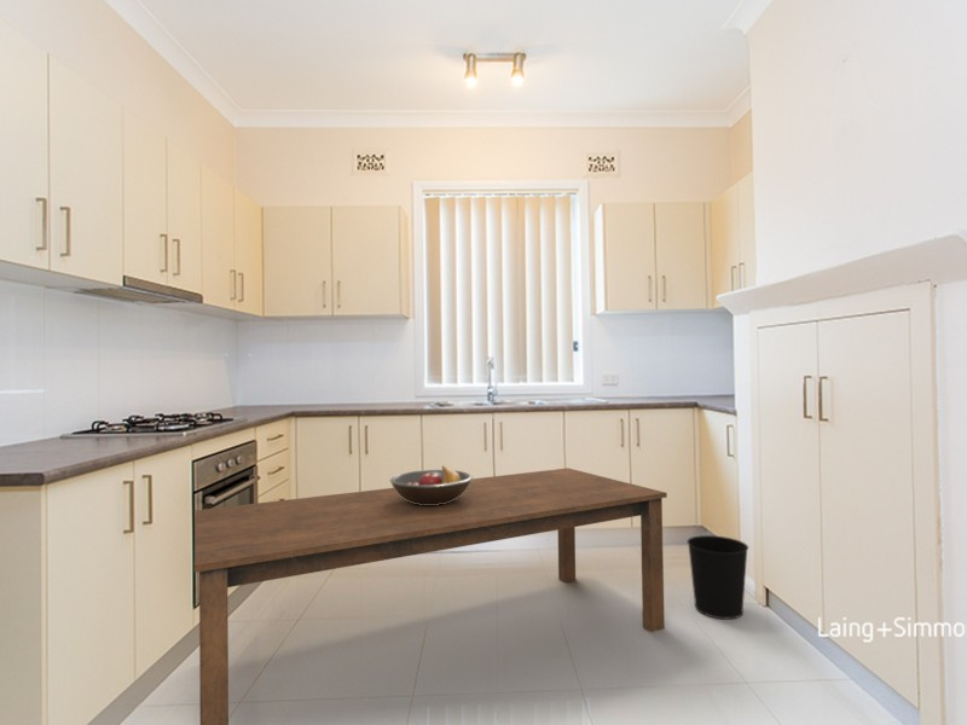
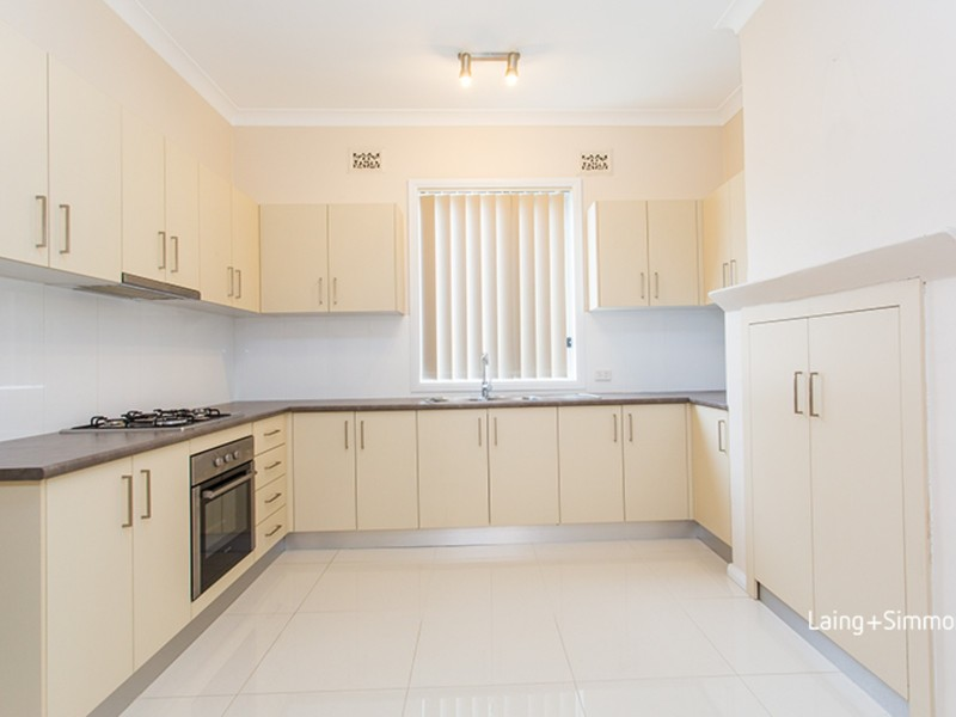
- wastebasket [685,534,749,621]
- dining table [193,466,668,725]
- fruit bowl [389,464,474,505]
